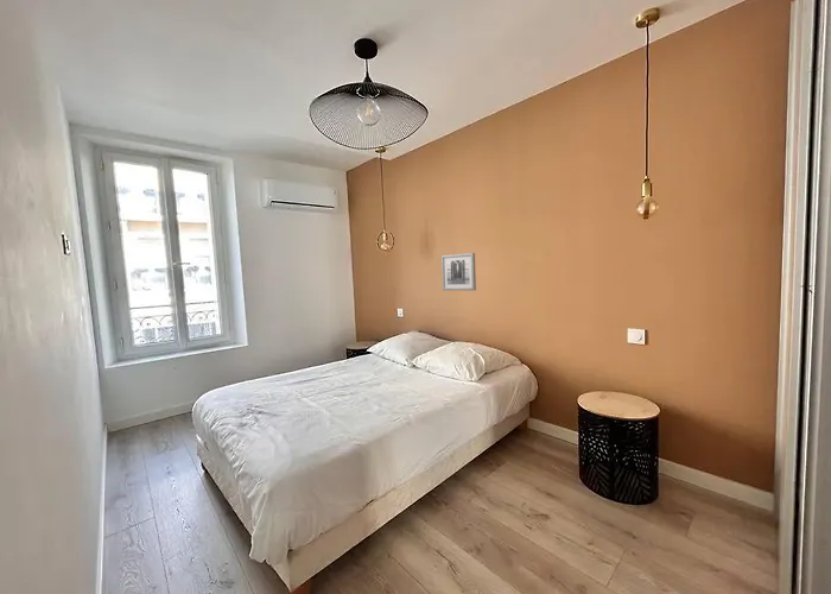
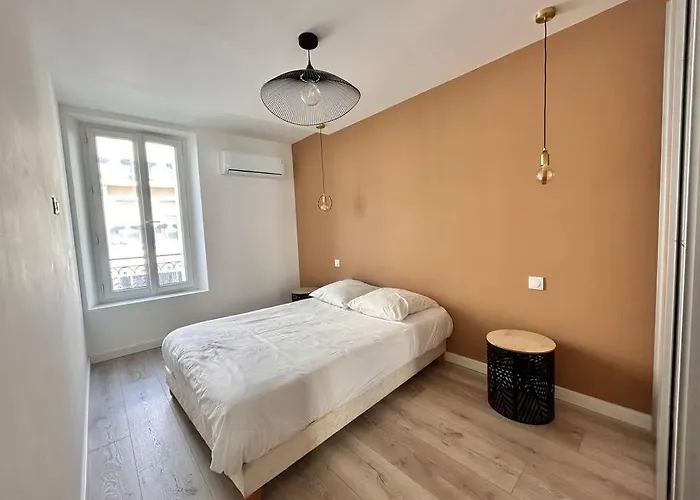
- wall art [440,252,477,291]
